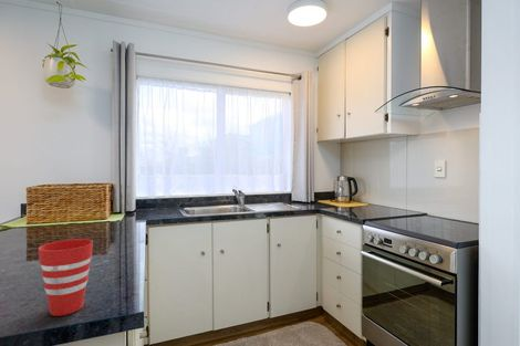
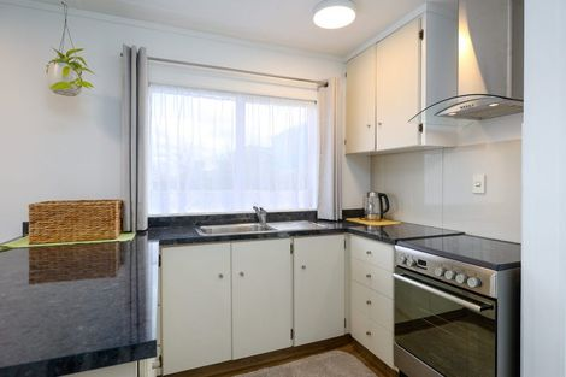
- cup [38,238,94,317]
